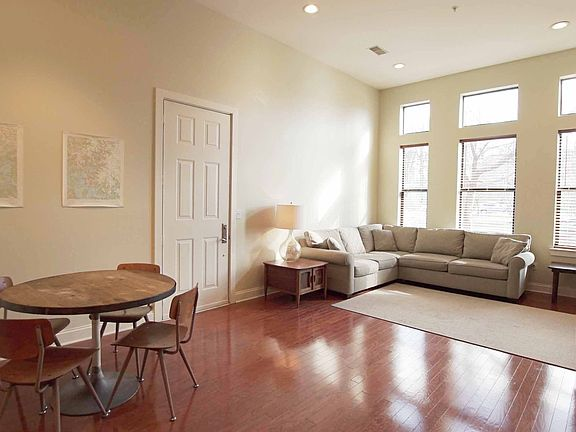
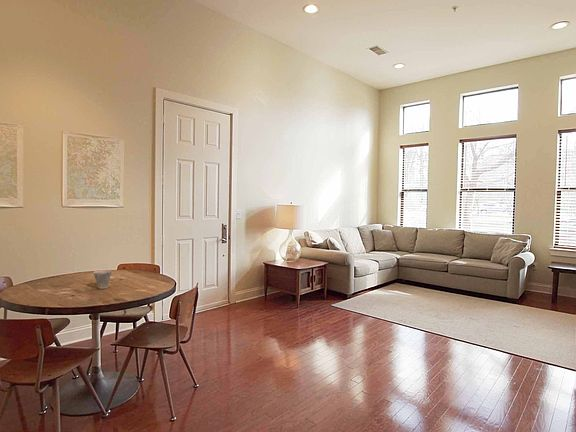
+ cup [93,269,113,290]
